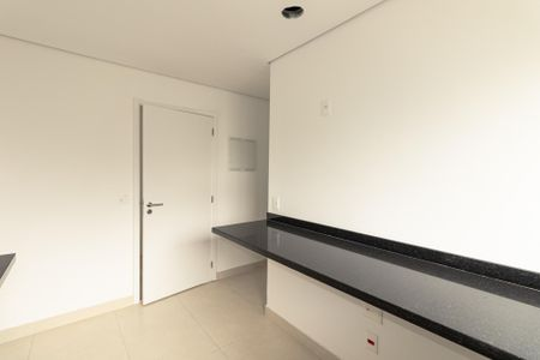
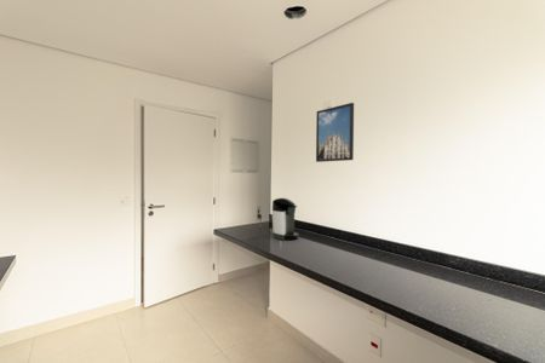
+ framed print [315,102,355,163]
+ coffee maker [254,197,299,241]
